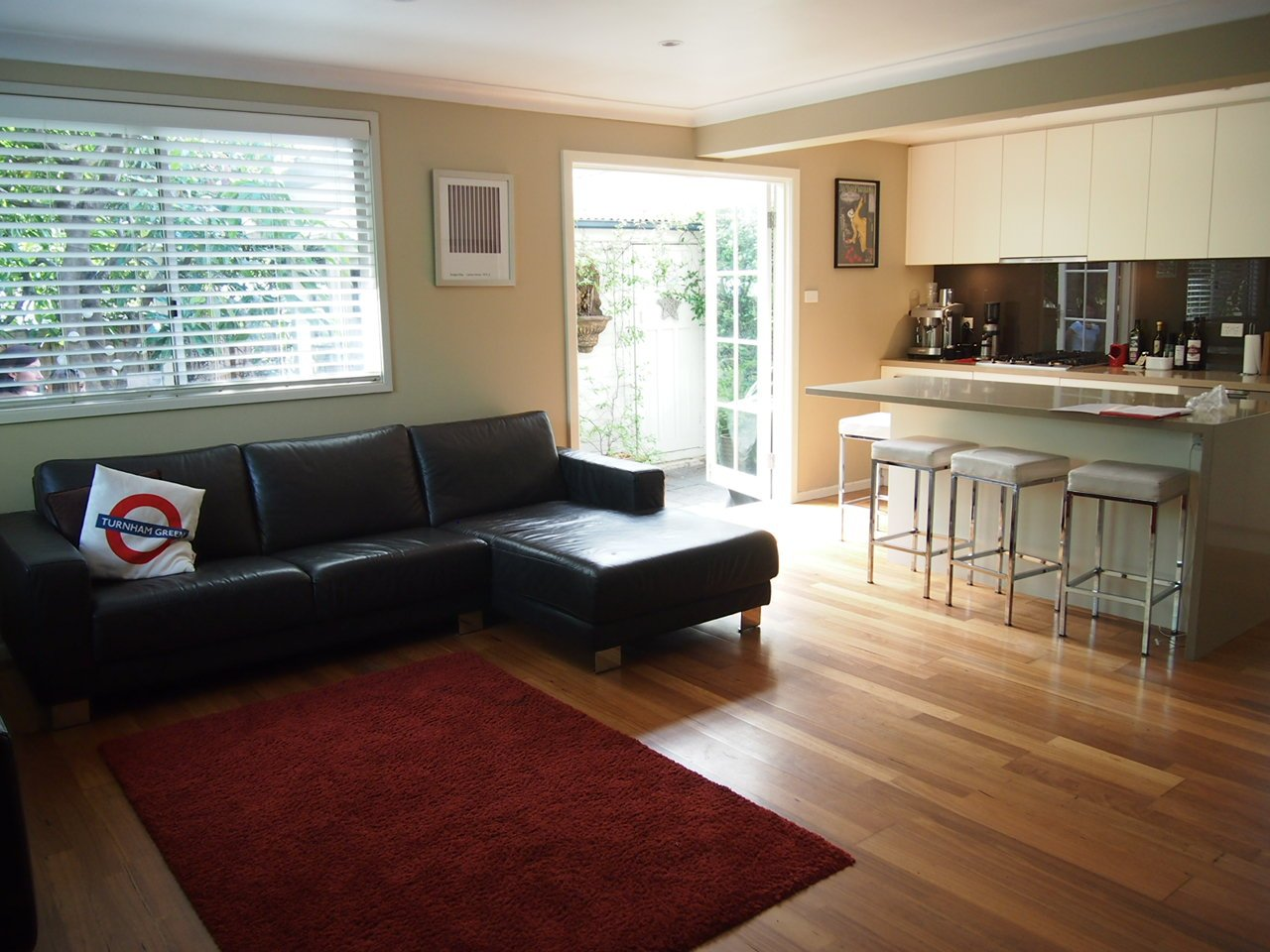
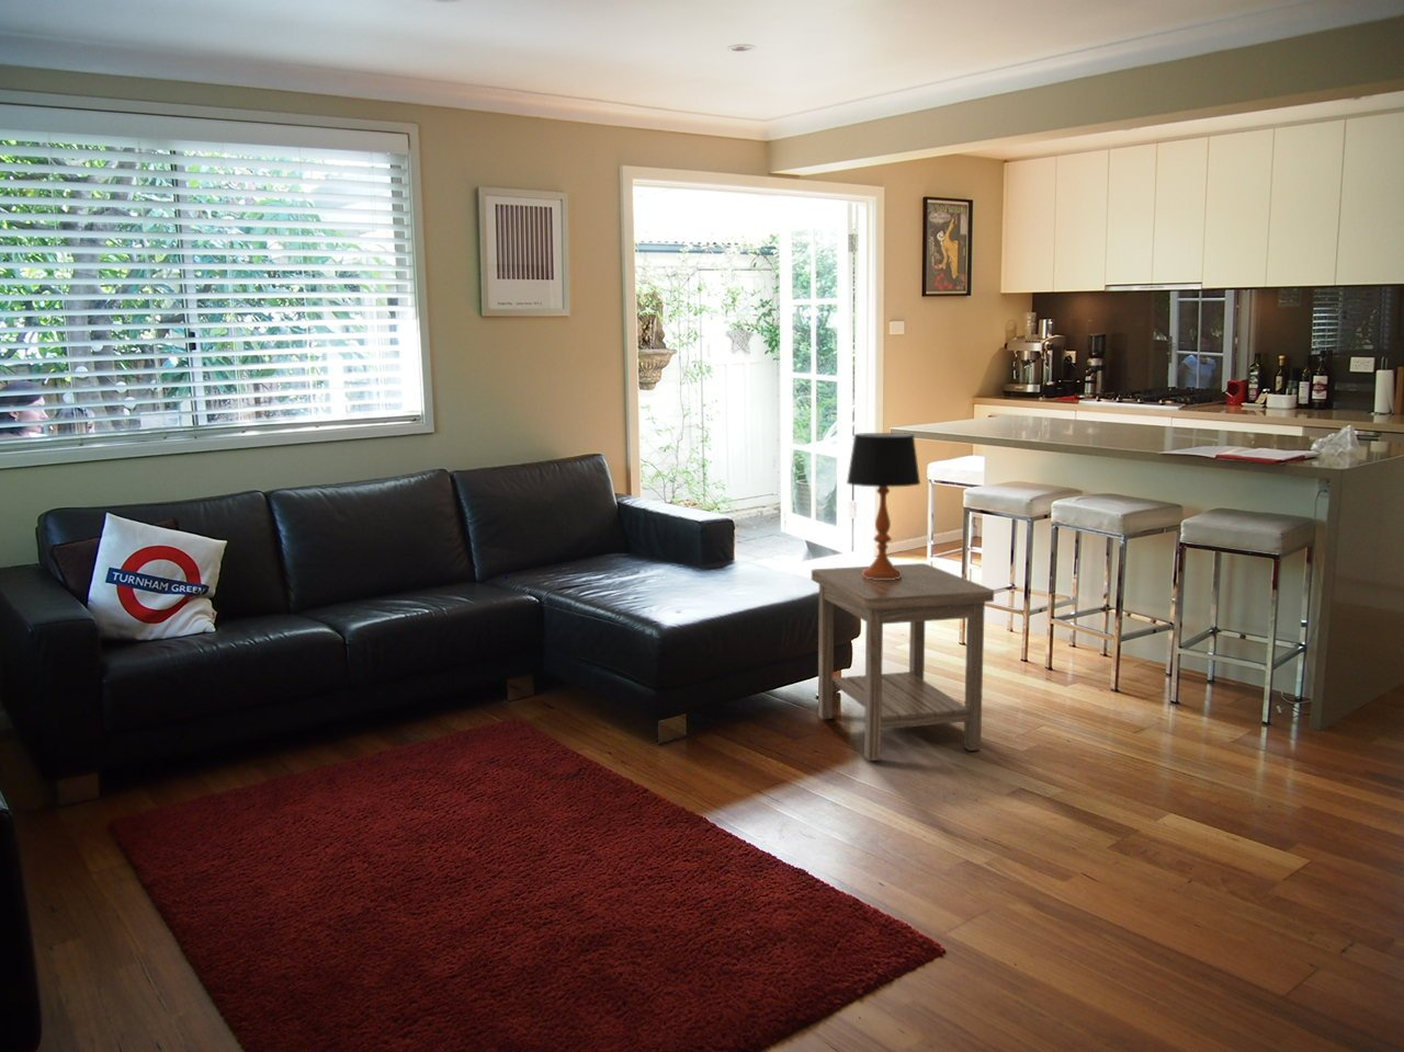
+ side table [810,562,995,761]
+ table lamp [846,432,921,580]
